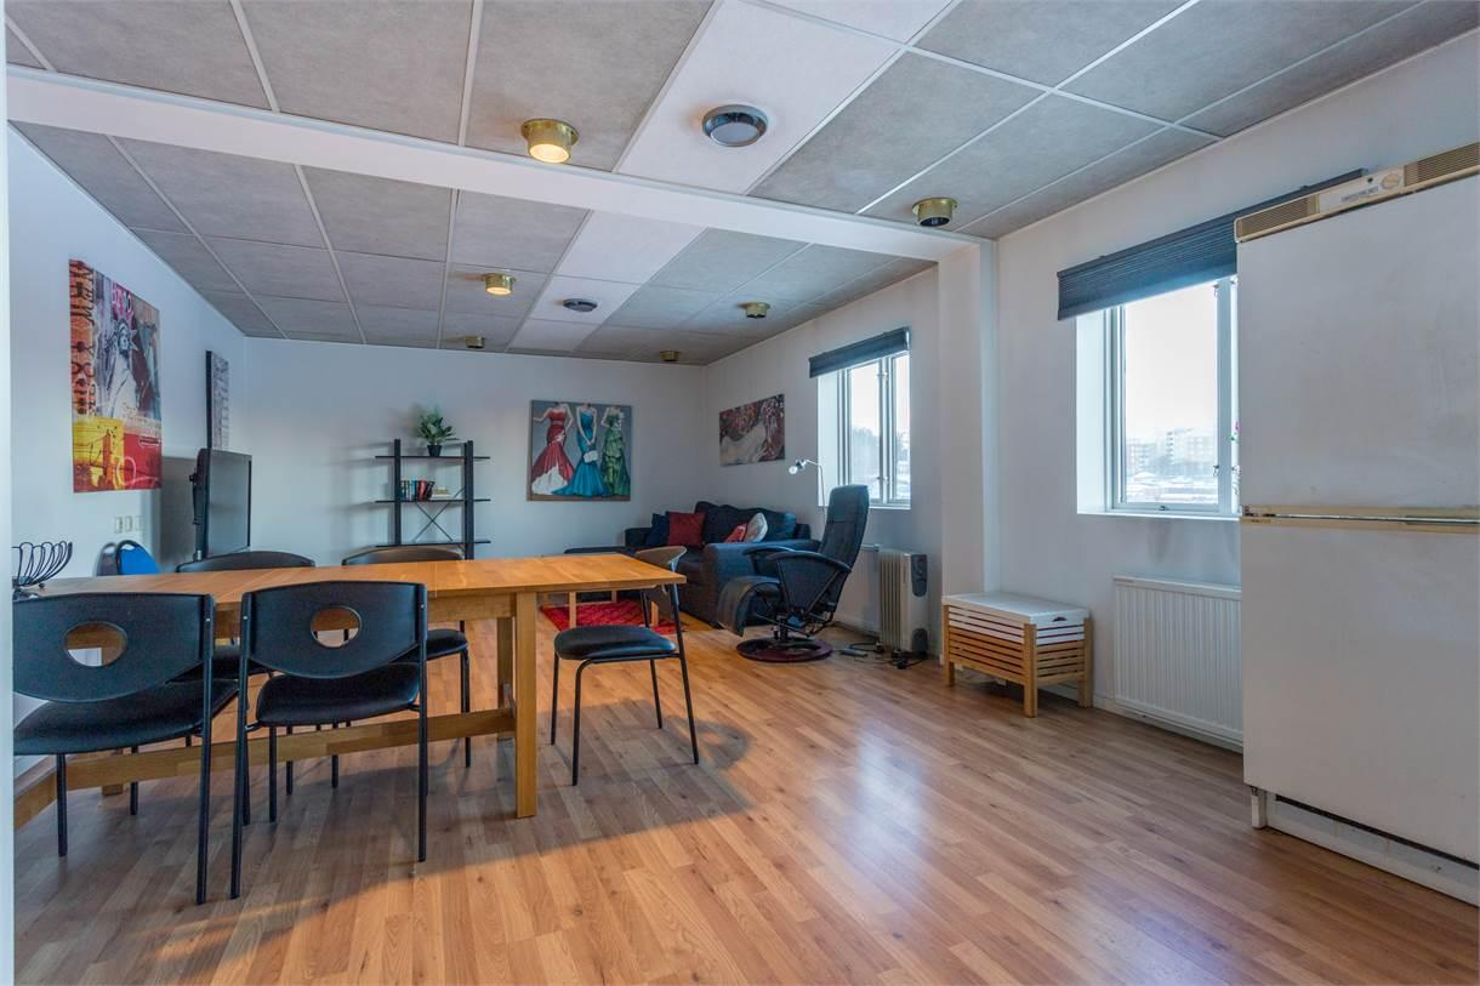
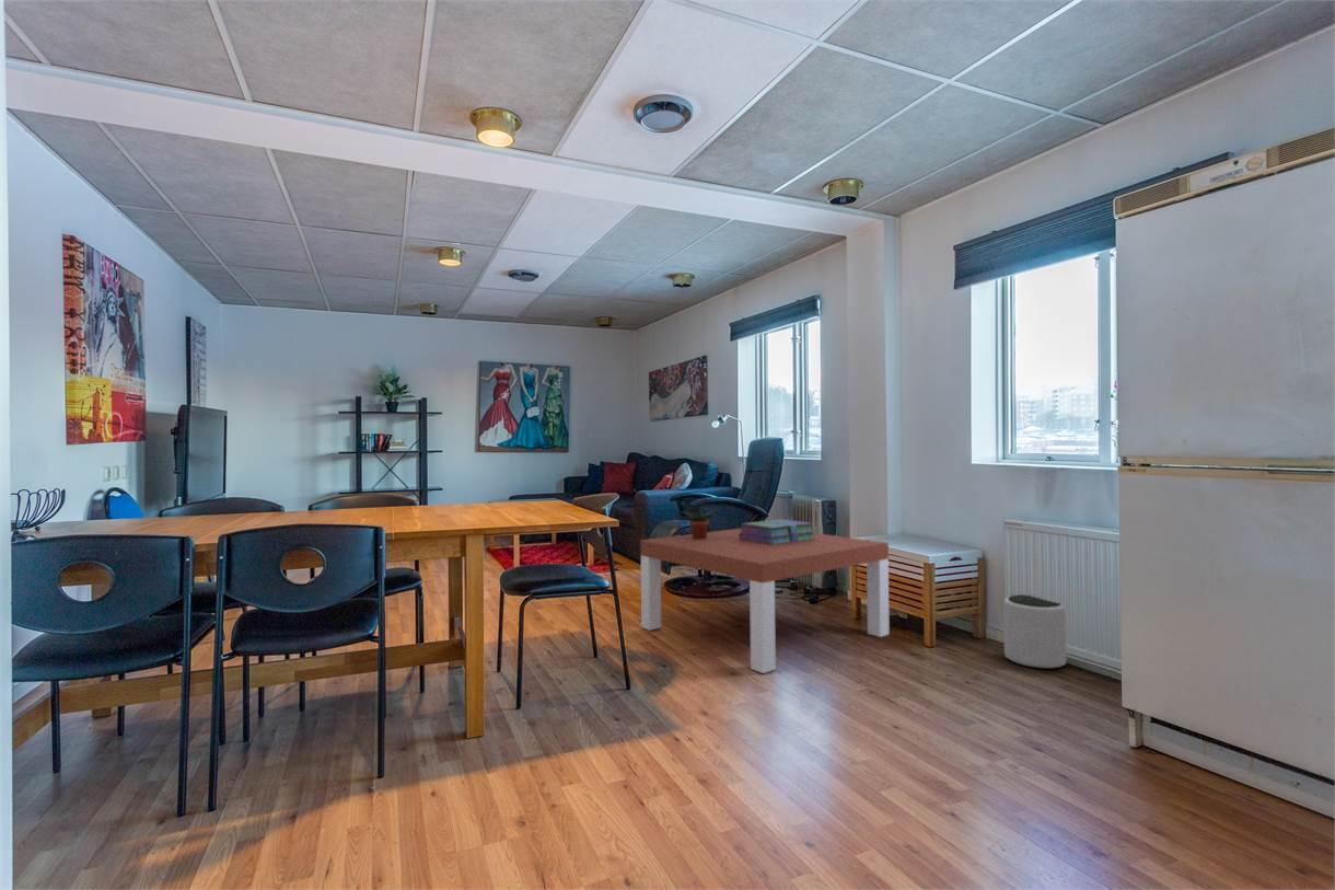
+ plant pot [1002,593,1068,670]
+ potted plant [673,498,722,540]
+ stack of books [739,518,816,545]
+ coffee table [639,528,891,674]
